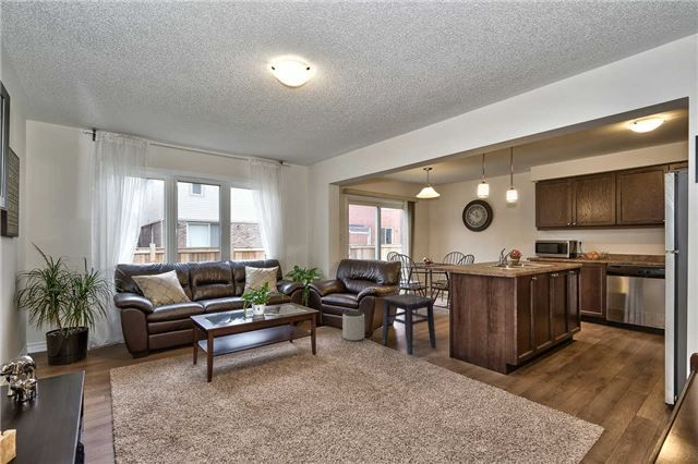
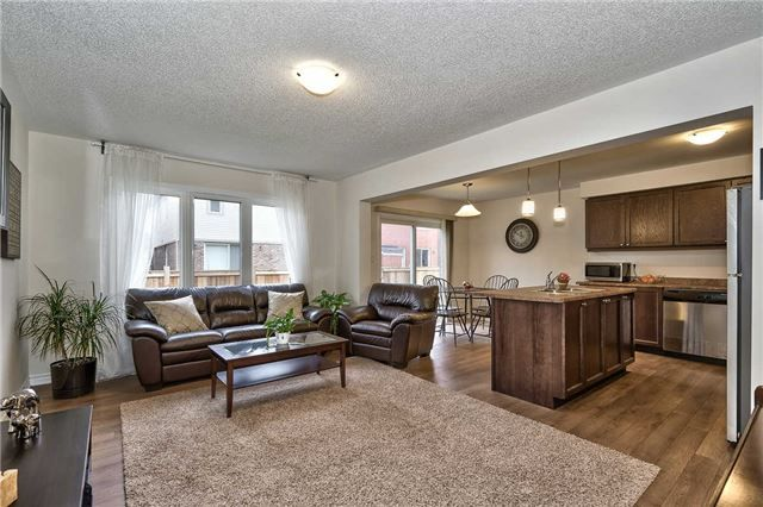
- side table [381,292,437,356]
- plant pot [341,310,365,342]
